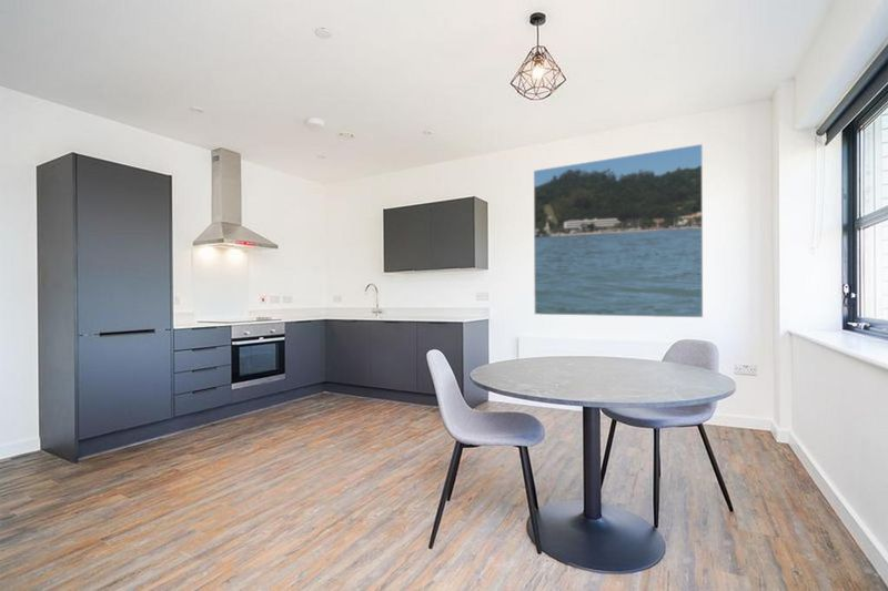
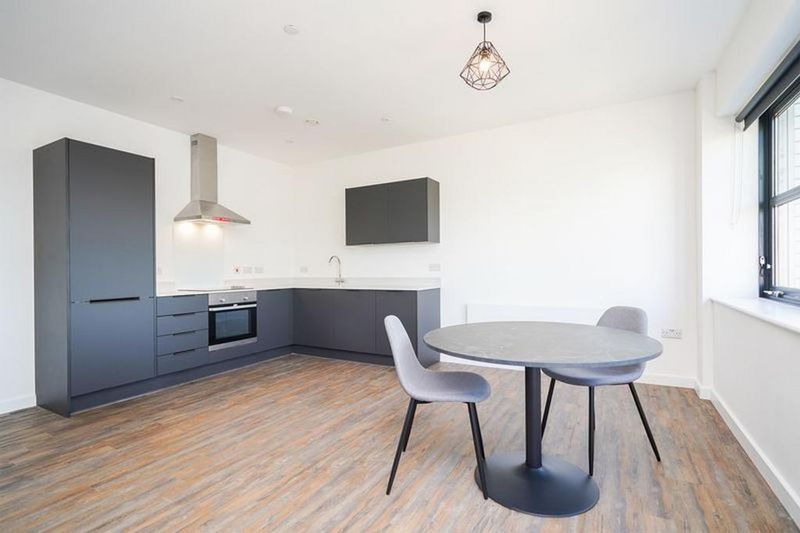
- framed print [533,143,704,318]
